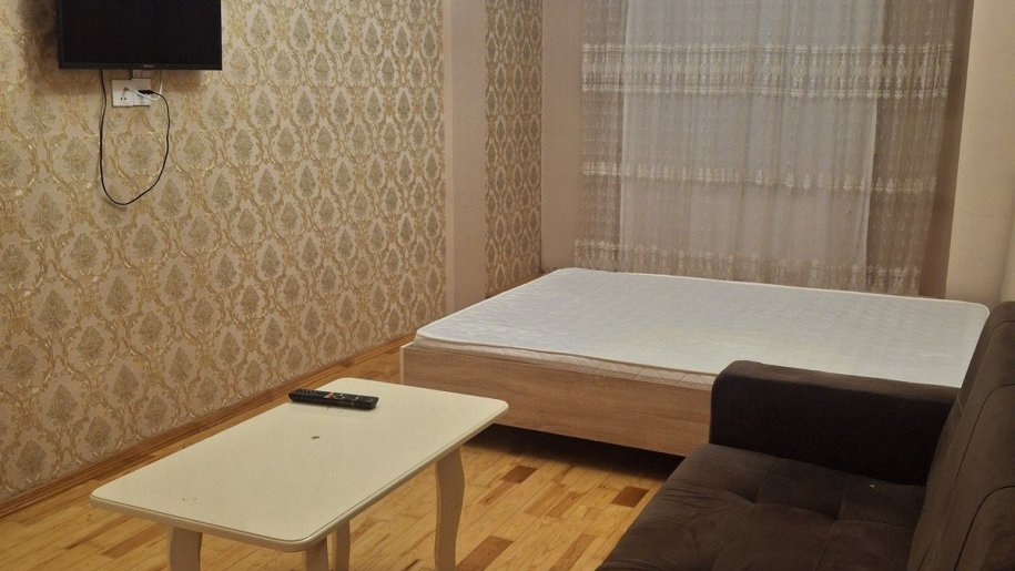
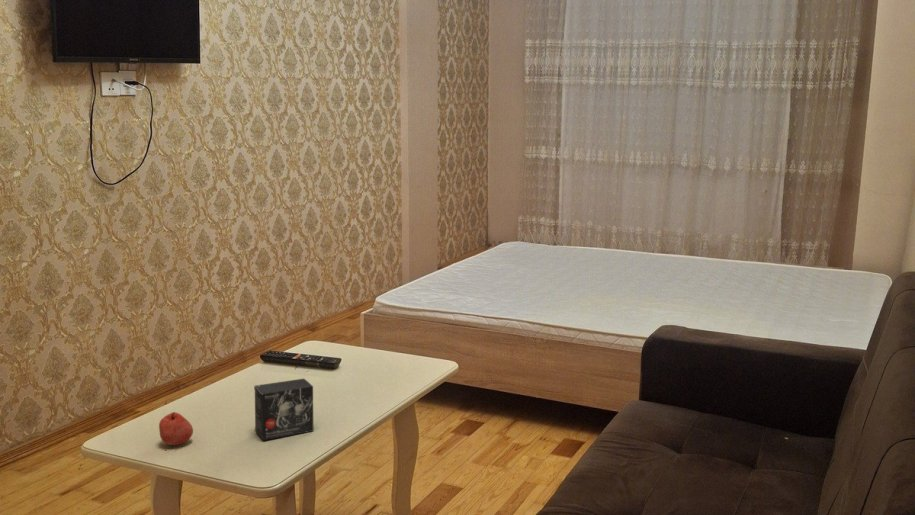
+ small box [253,378,315,441]
+ apple [158,411,194,446]
